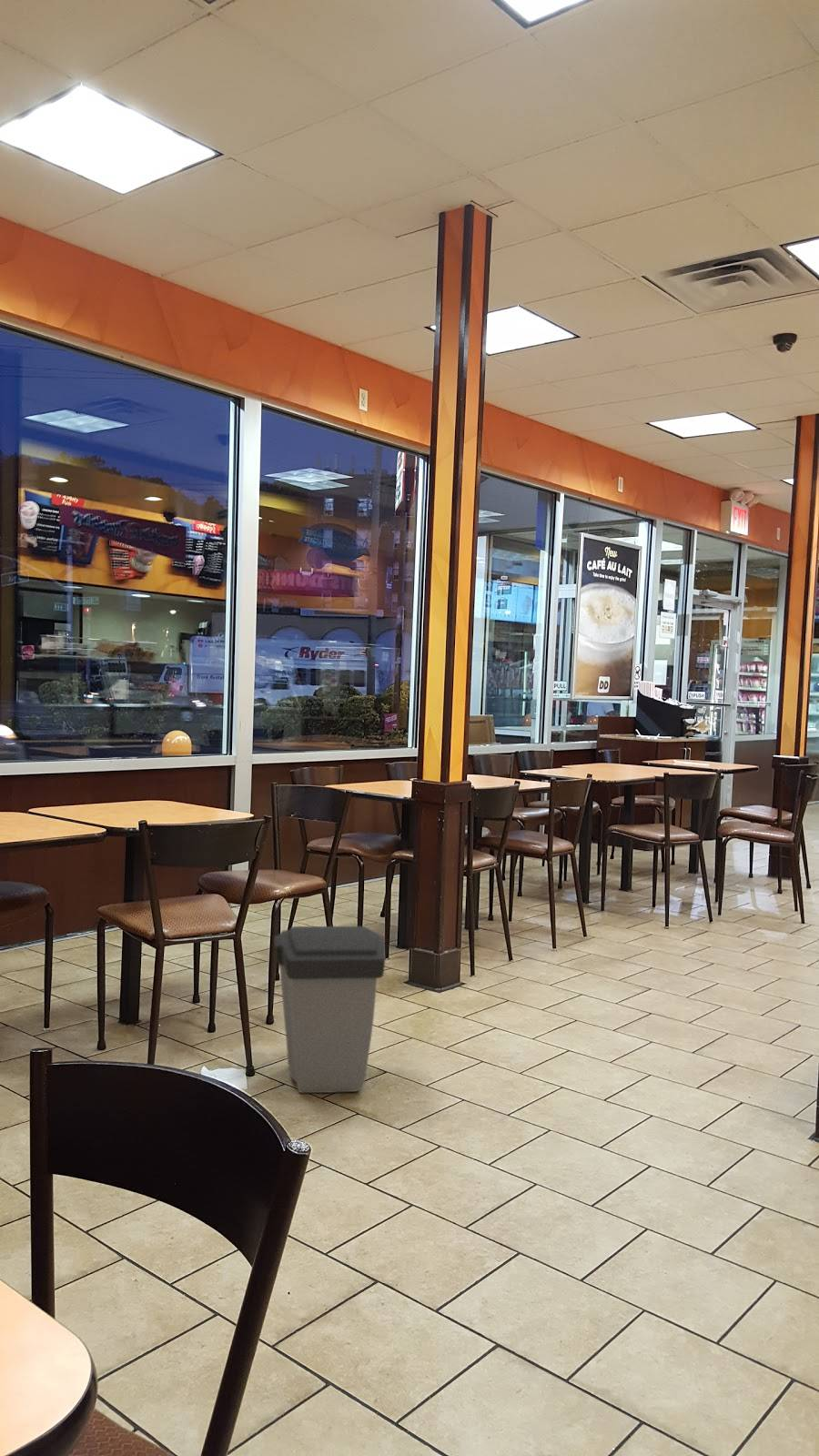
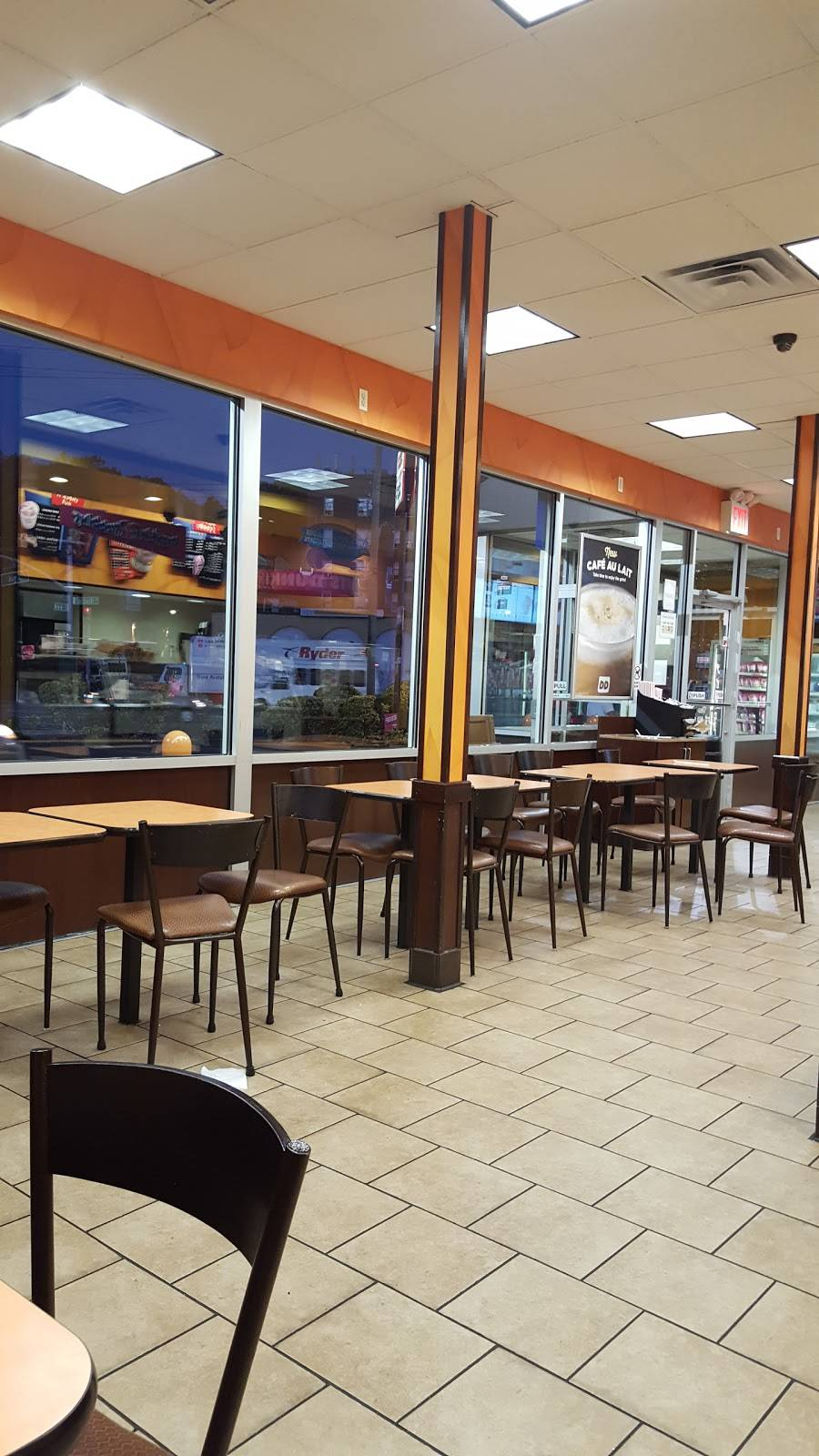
- trash can [273,925,386,1094]
